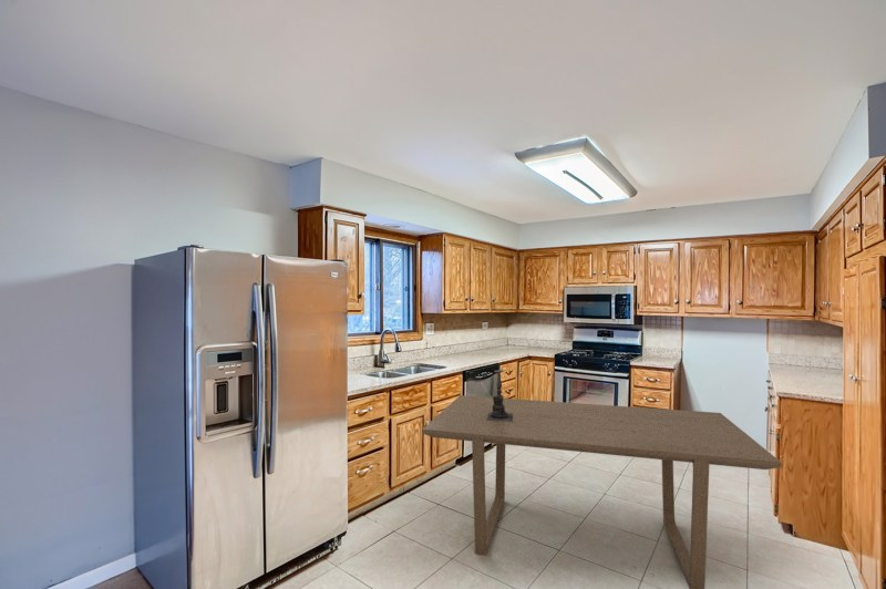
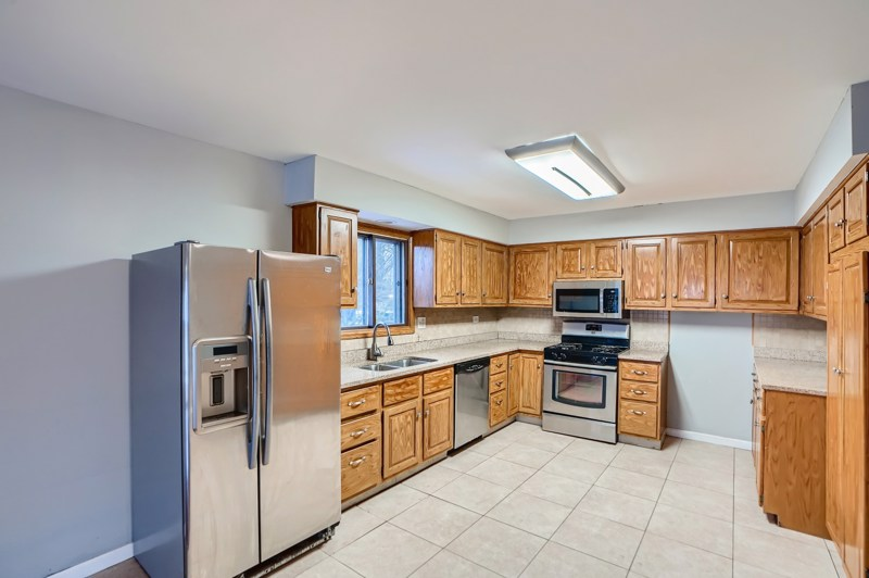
- candle holder [486,365,513,421]
- dining table [421,394,783,589]
